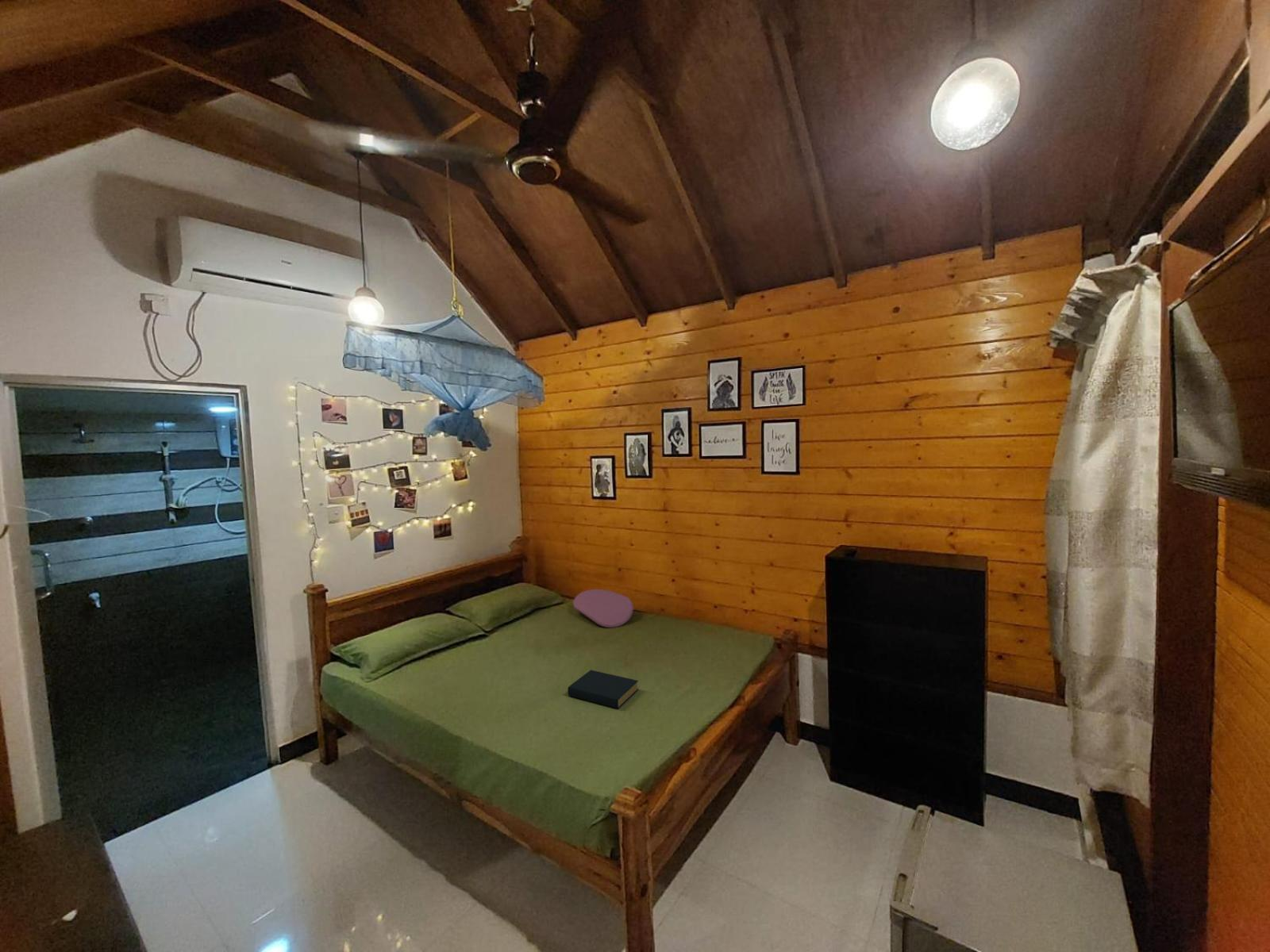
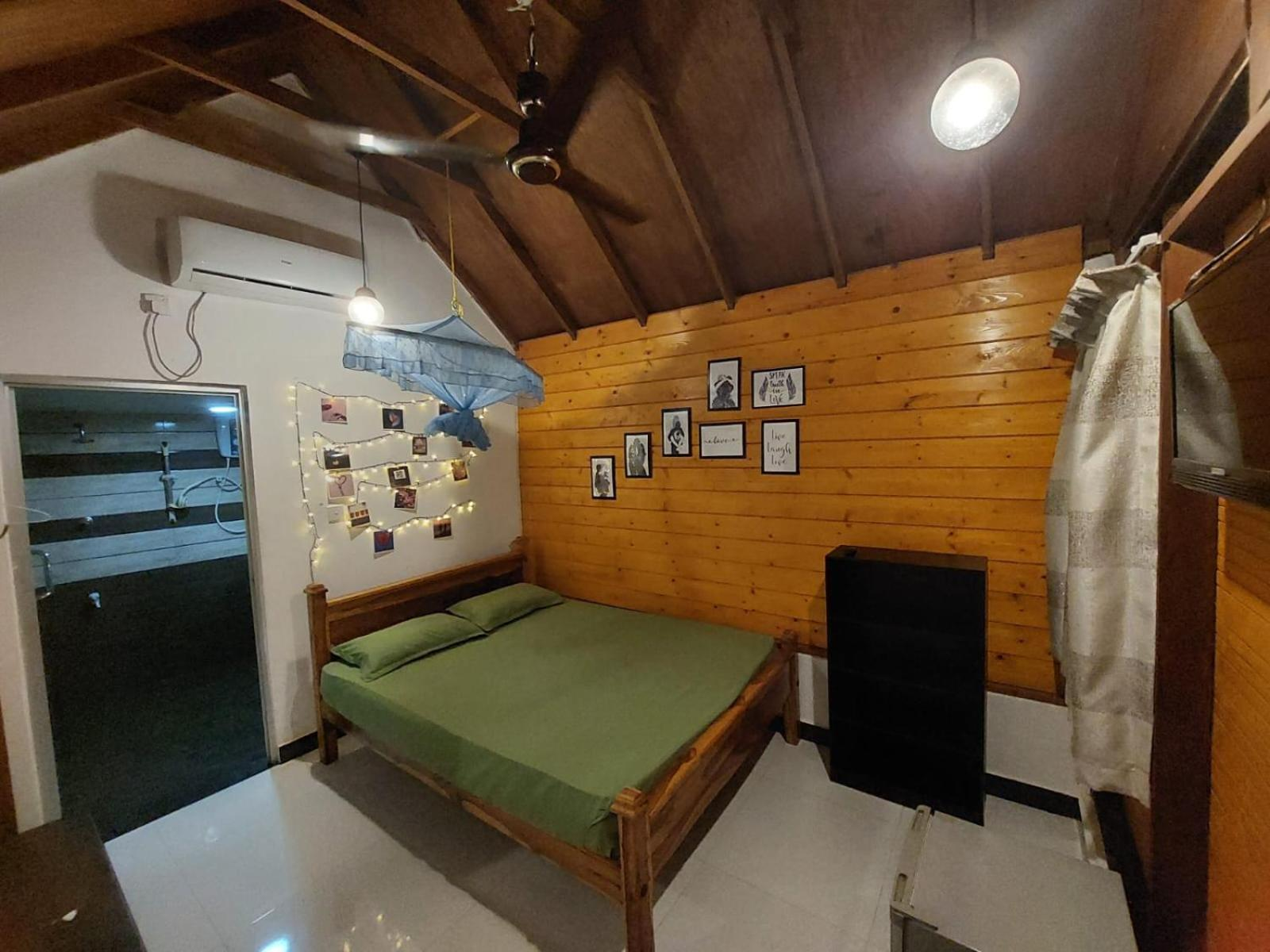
- cushion [572,589,634,628]
- hardback book [568,670,639,709]
